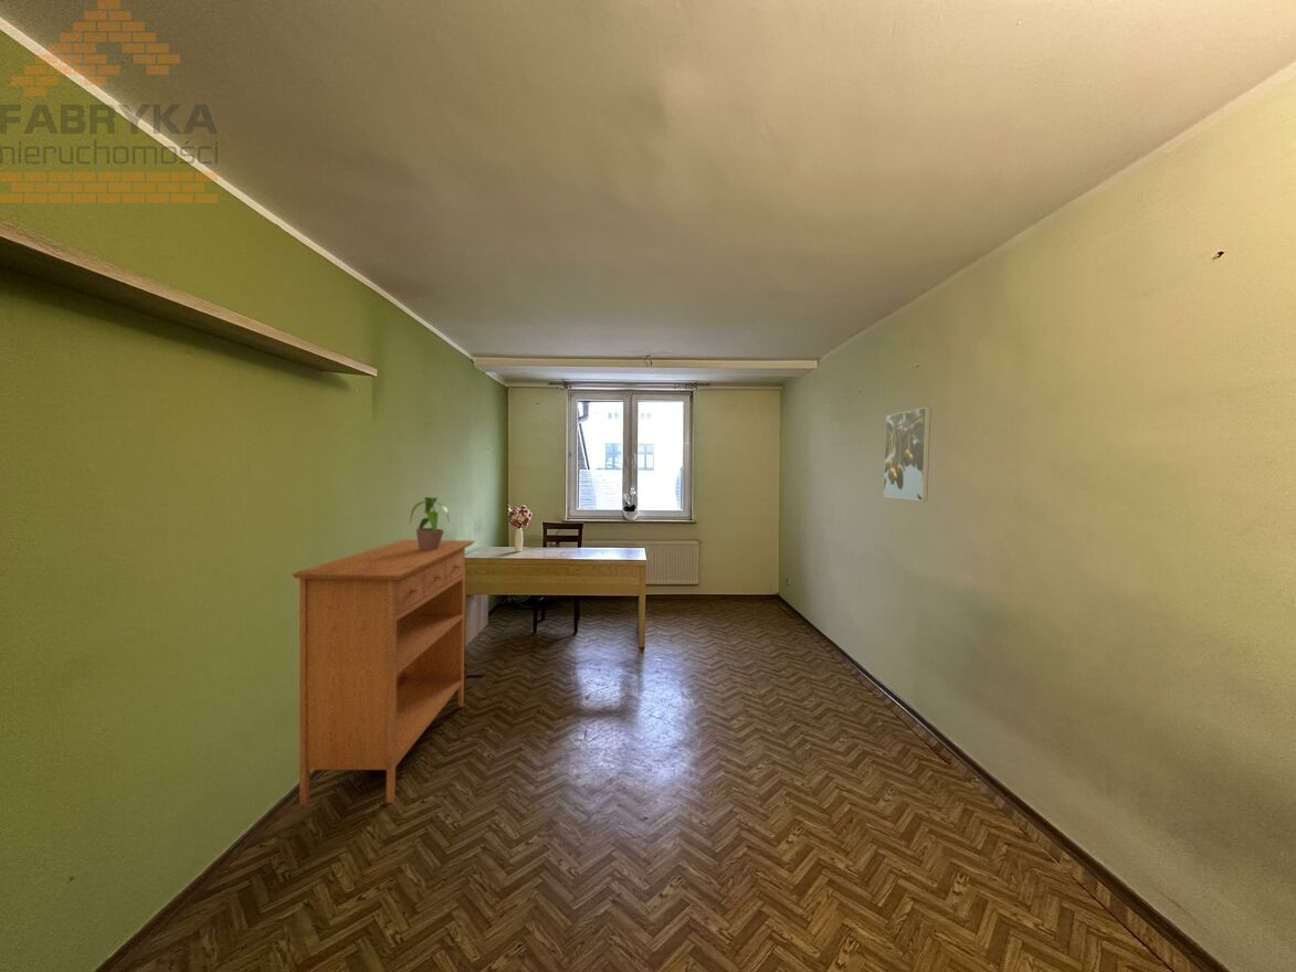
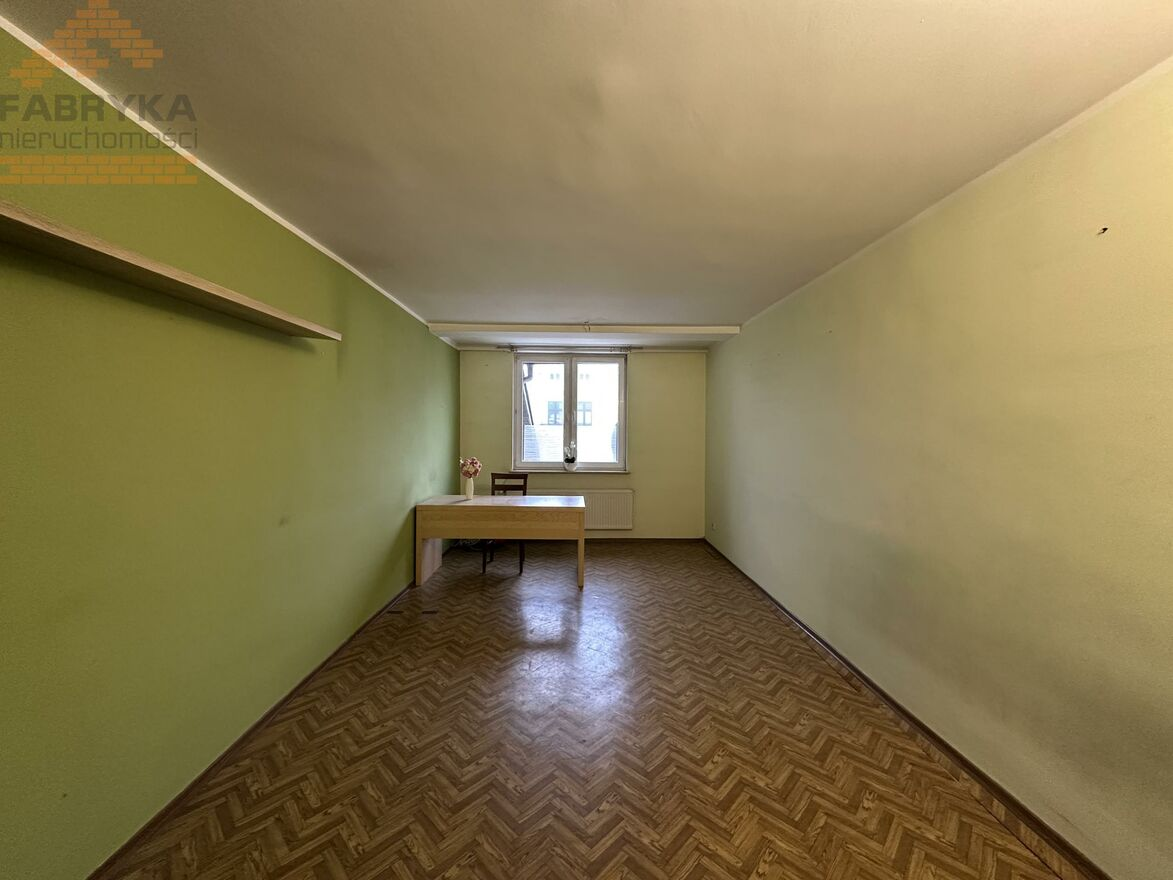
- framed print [883,406,931,501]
- console table [291,539,476,805]
- potted plant [408,496,451,550]
